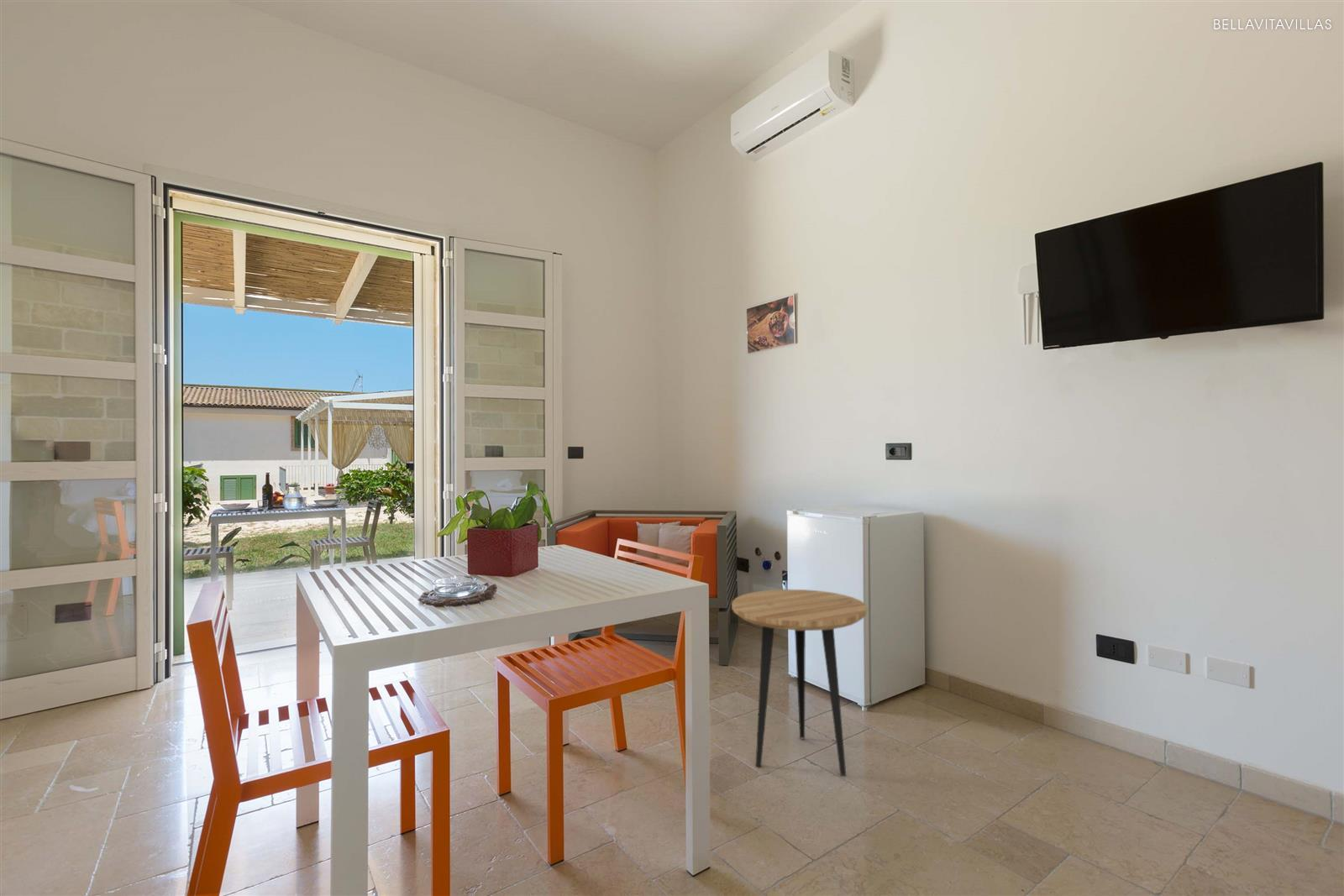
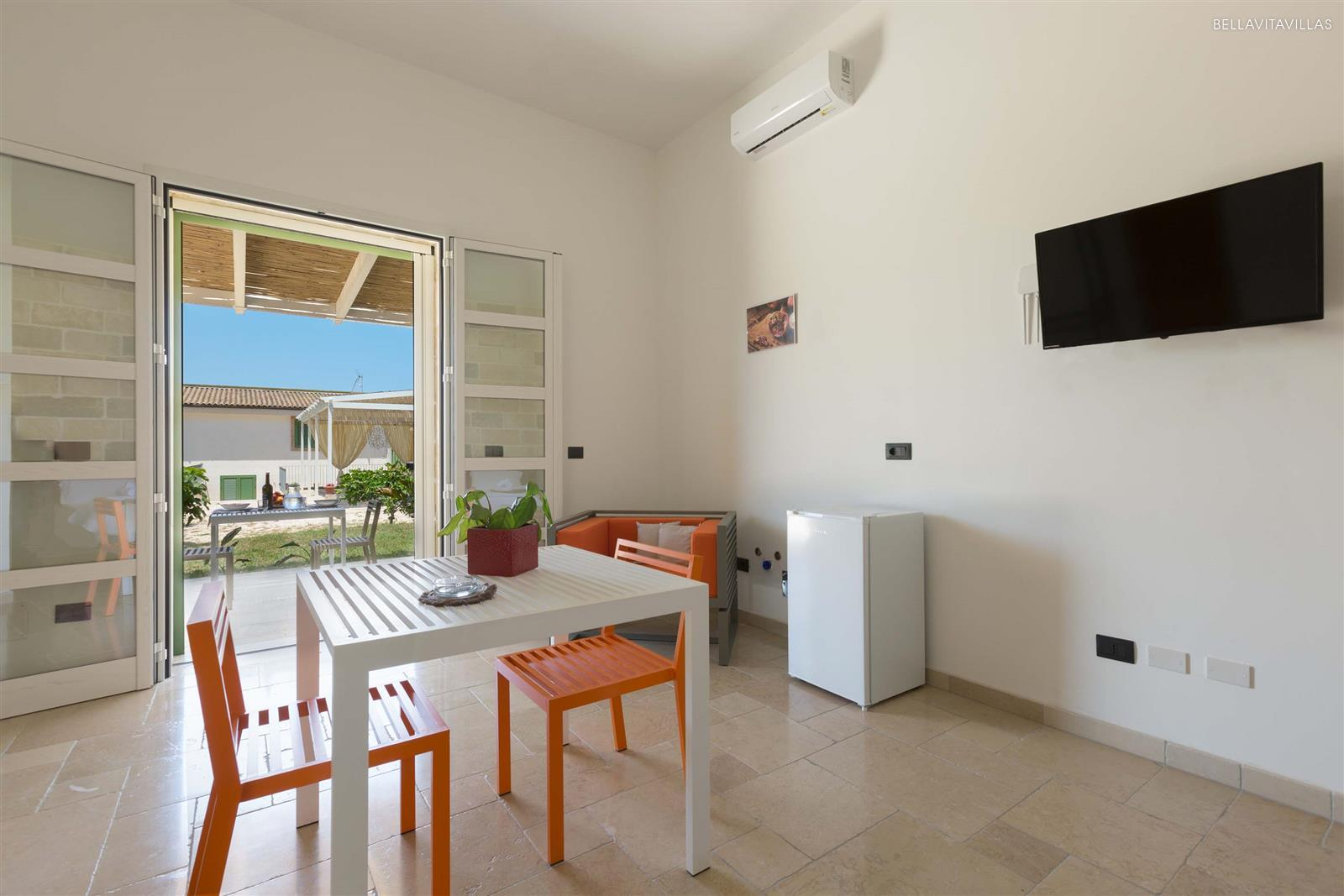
- side table [731,589,868,777]
